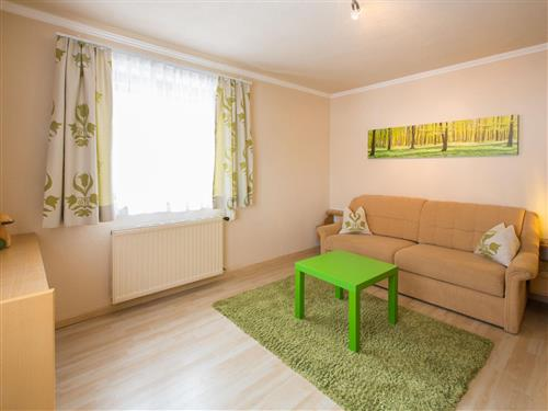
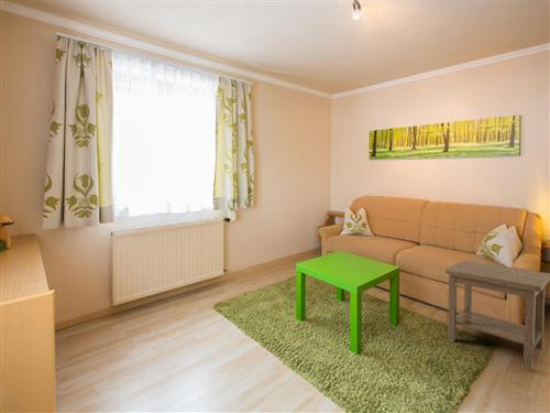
+ side table [443,260,550,370]
